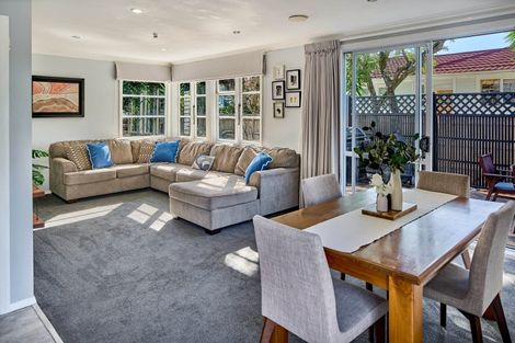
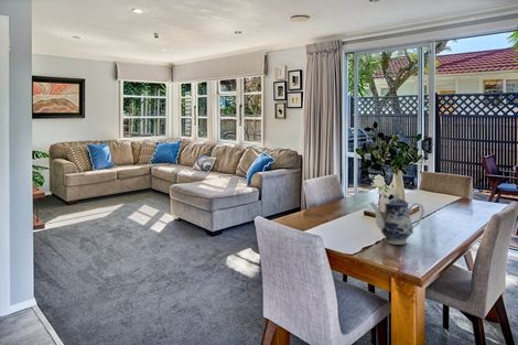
+ teapot [368,192,425,246]
